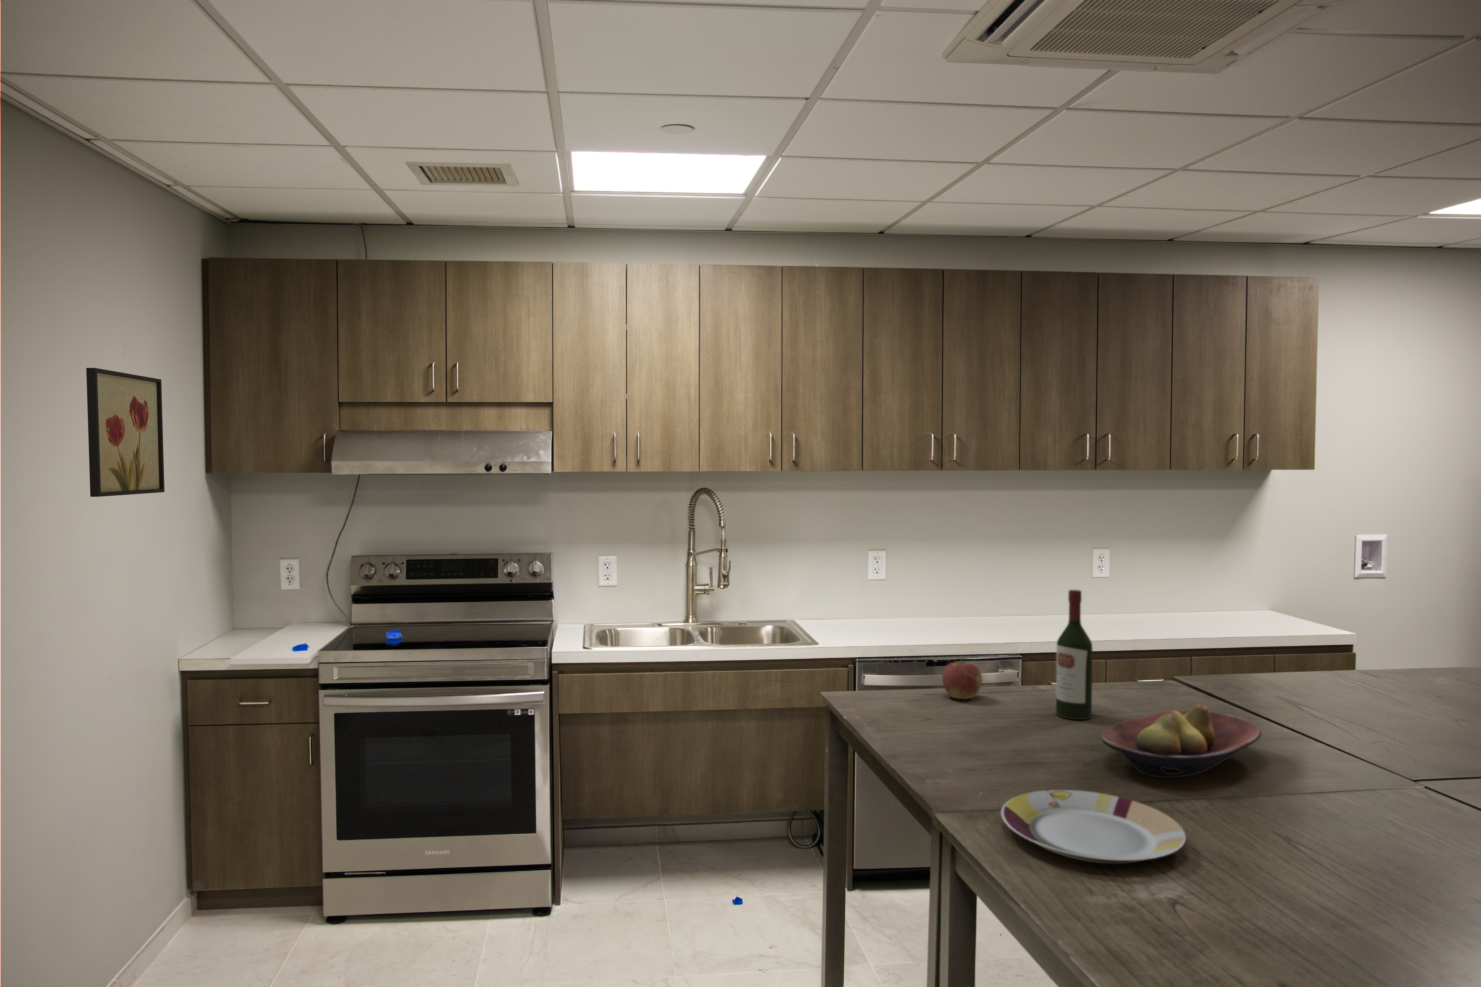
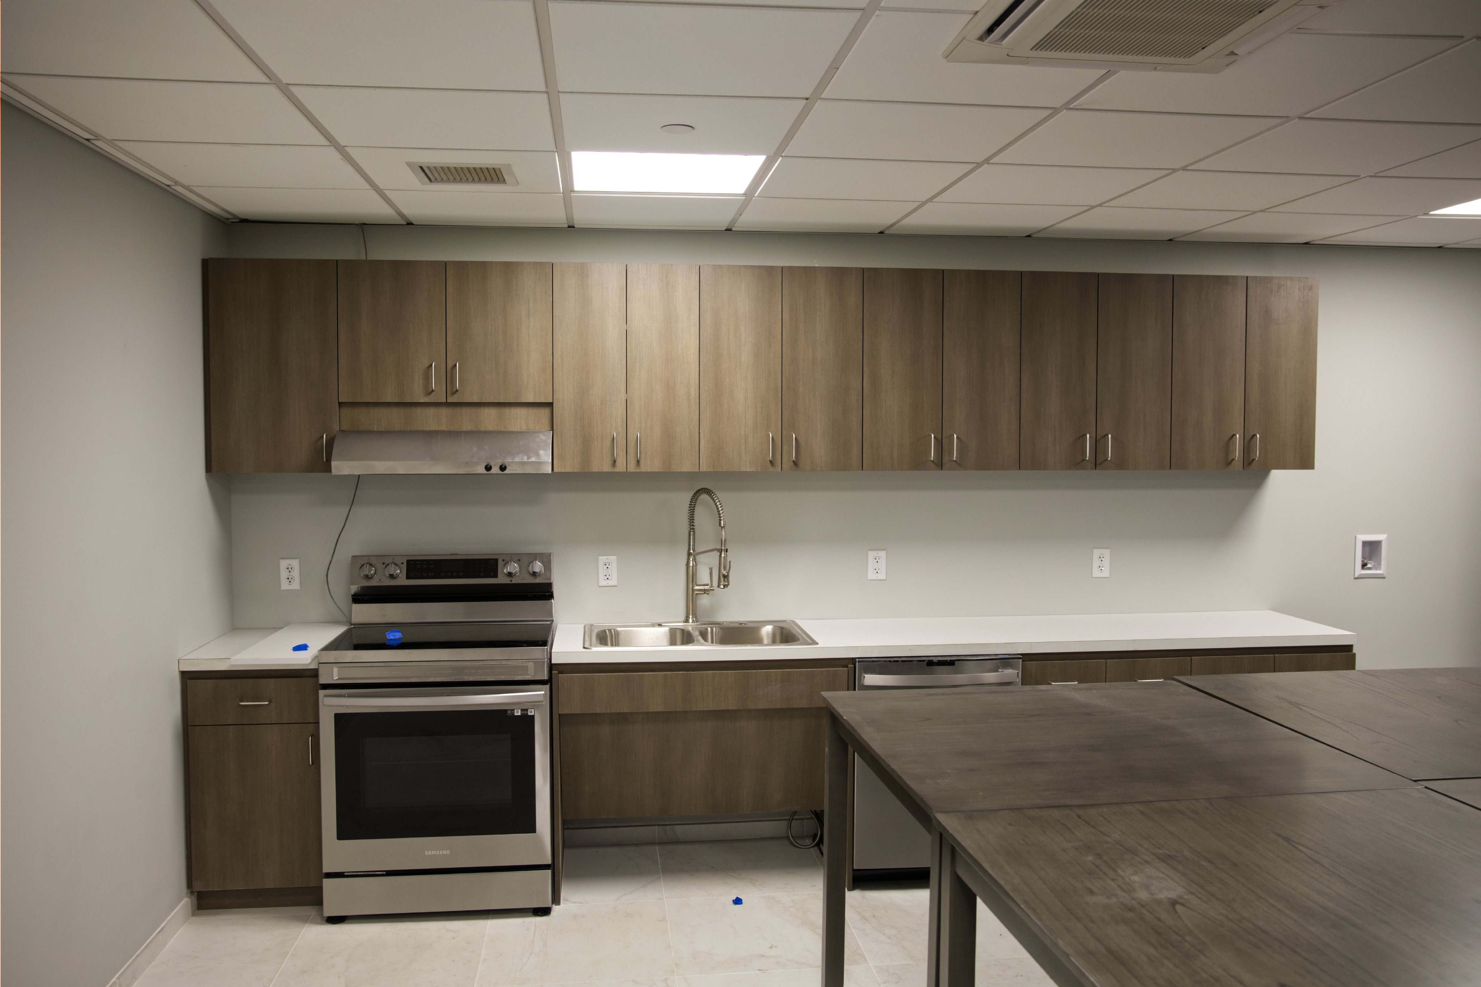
- fruit bowl [1100,705,1262,778]
- plate [1001,790,1186,864]
- wine bottle [1056,589,1092,719]
- apple [941,657,982,699]
- wall art [86,367,165,497]
